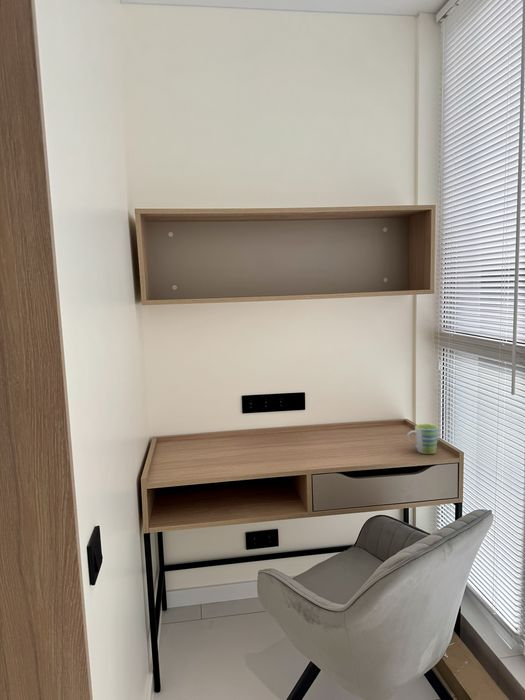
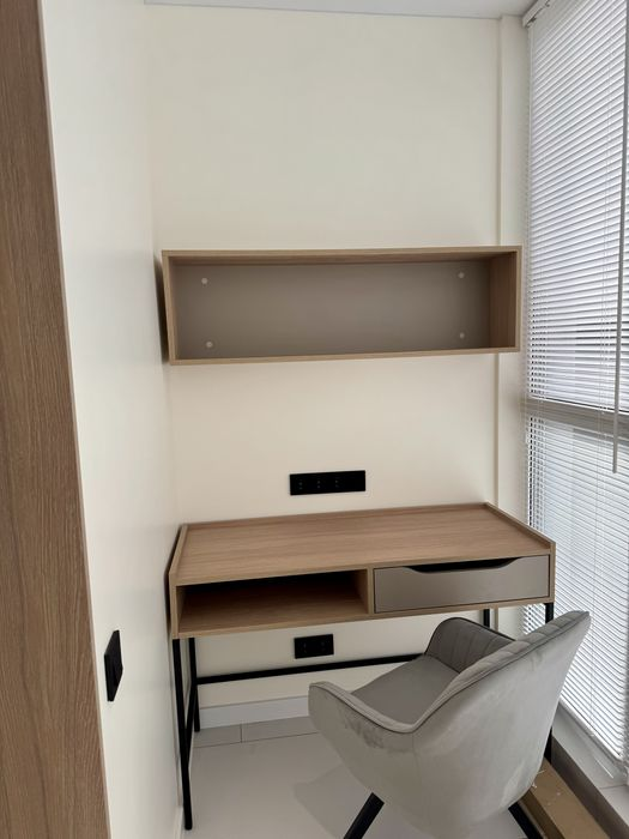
- mug [406,422,440,455]
